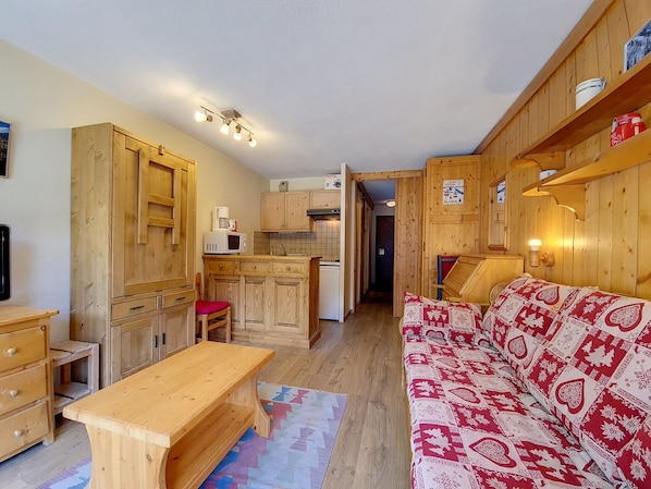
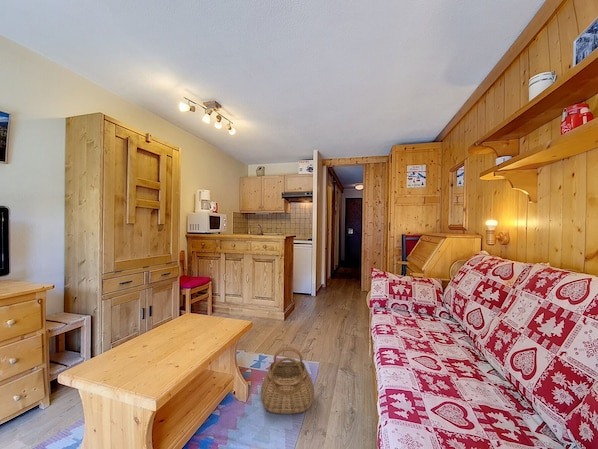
+ basket [260,347,315,415]
